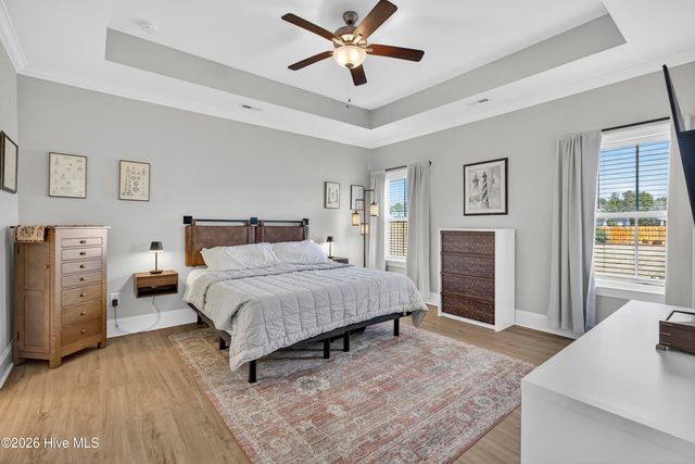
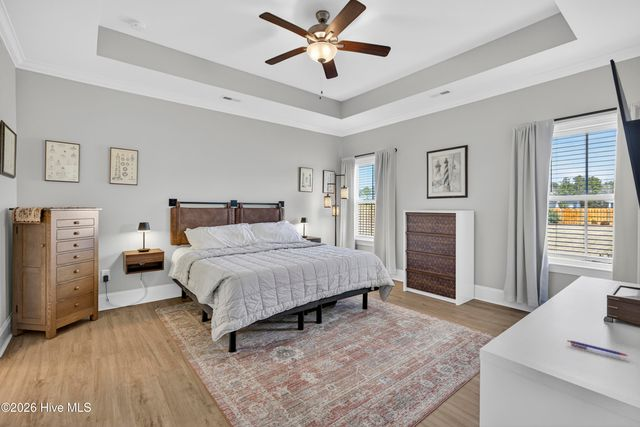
+ pen [566,339,629,357]
